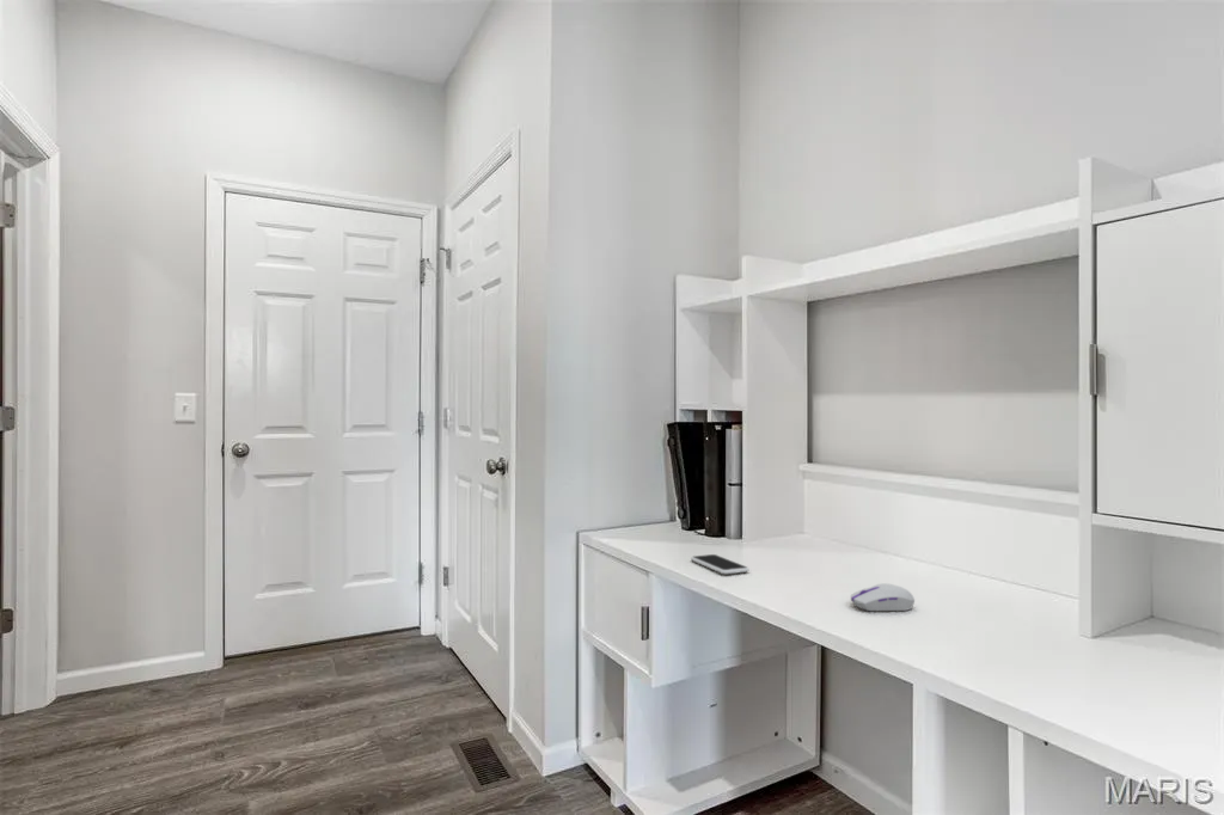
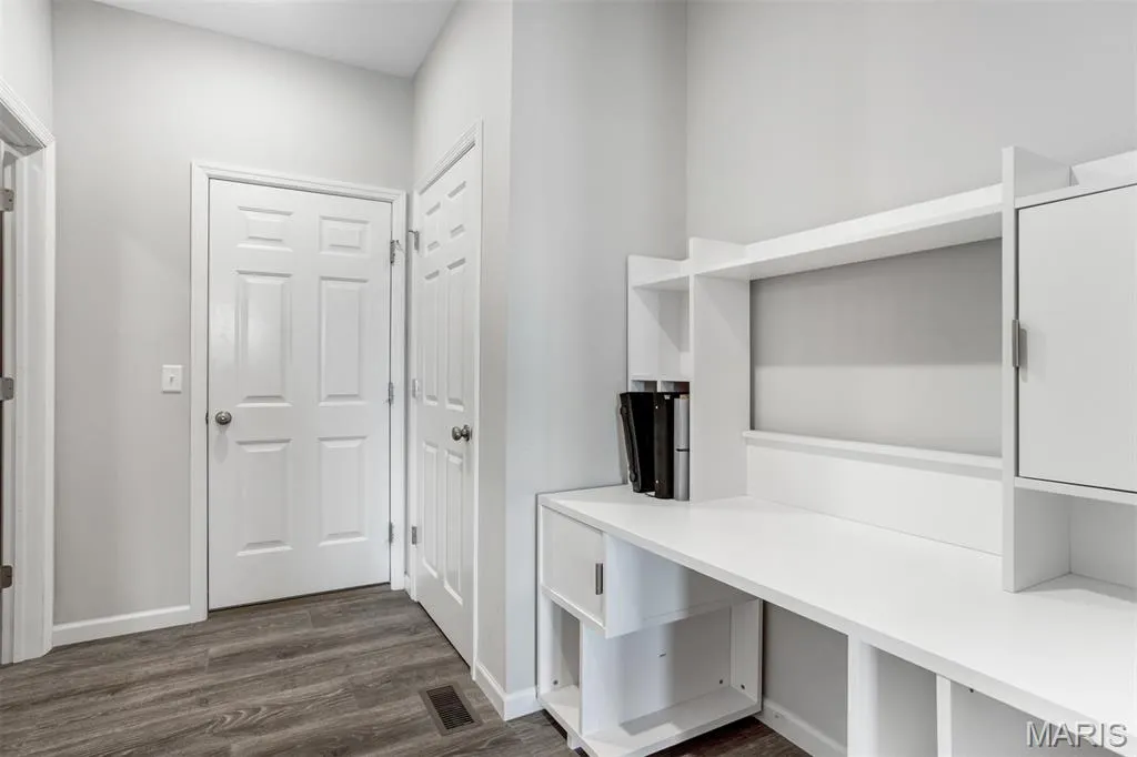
- computer mouse [850,582,916,612]
- smartphone [690,553,751,576]
